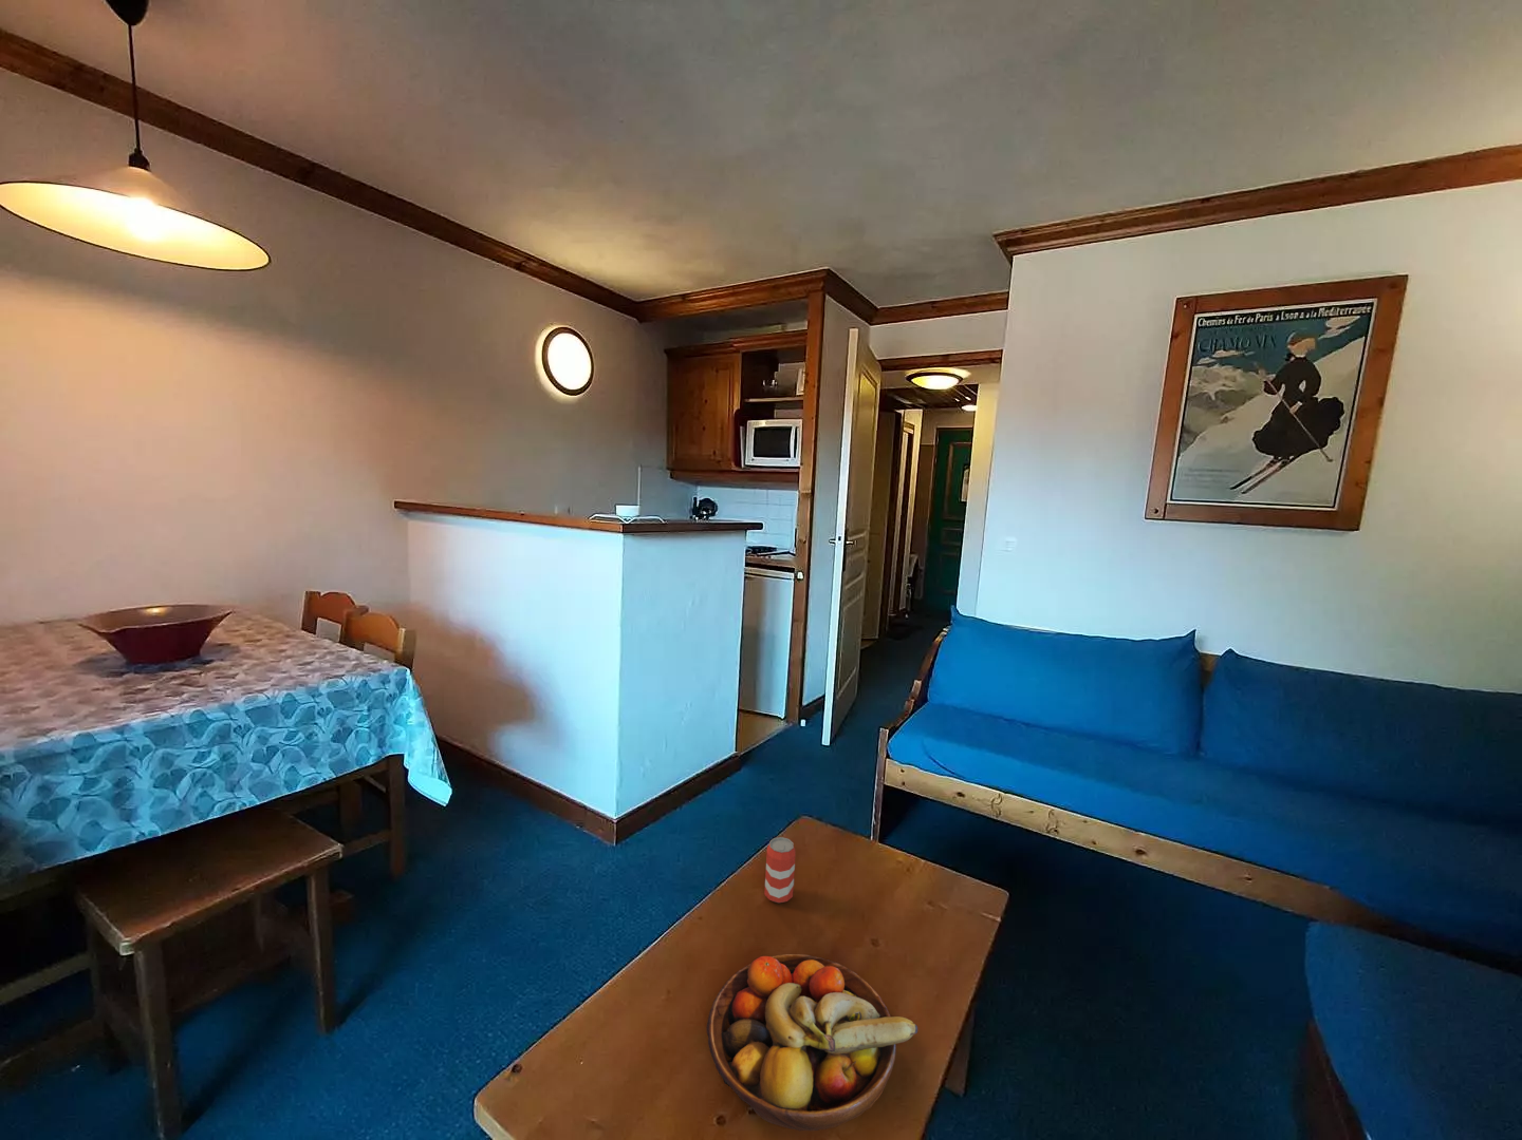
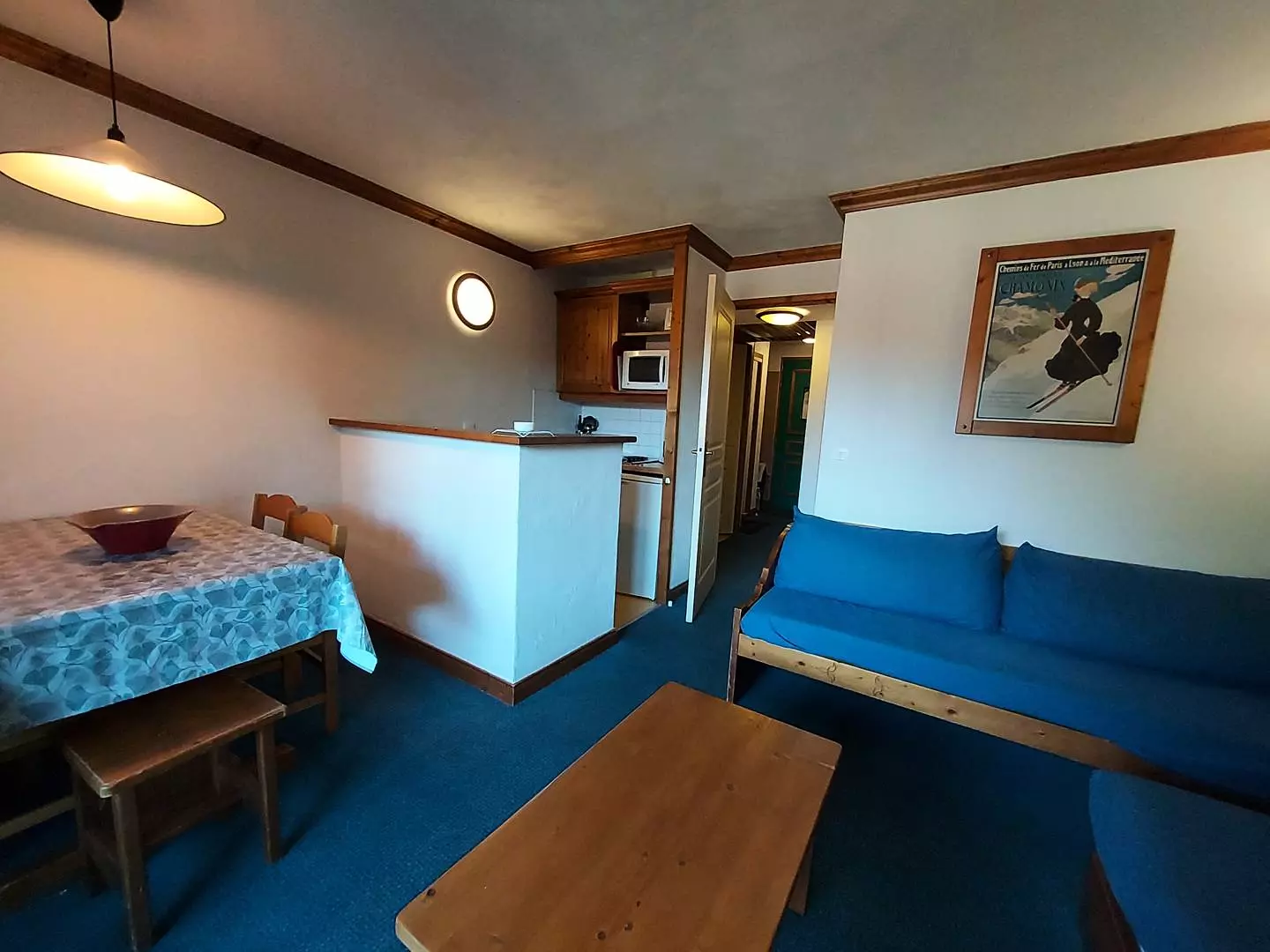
- fruit bowl [706,953,918,1132]
- beverage can [763,836,797,904]
